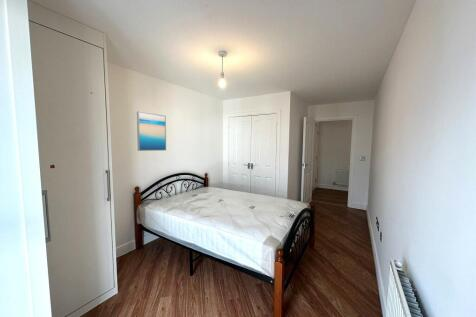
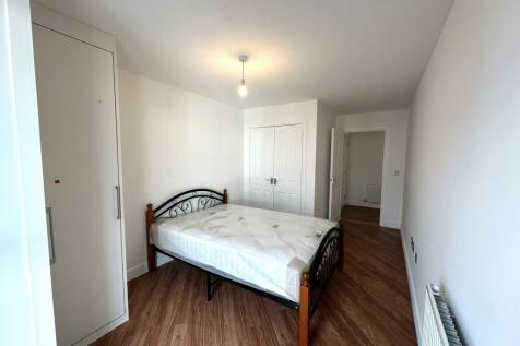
- wall art [136,110,167,152]
